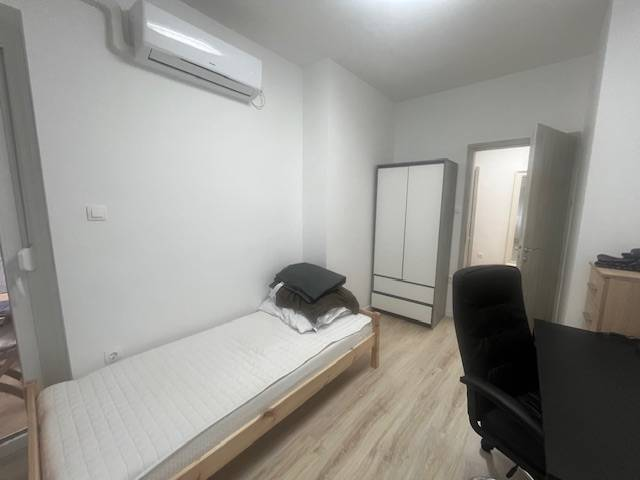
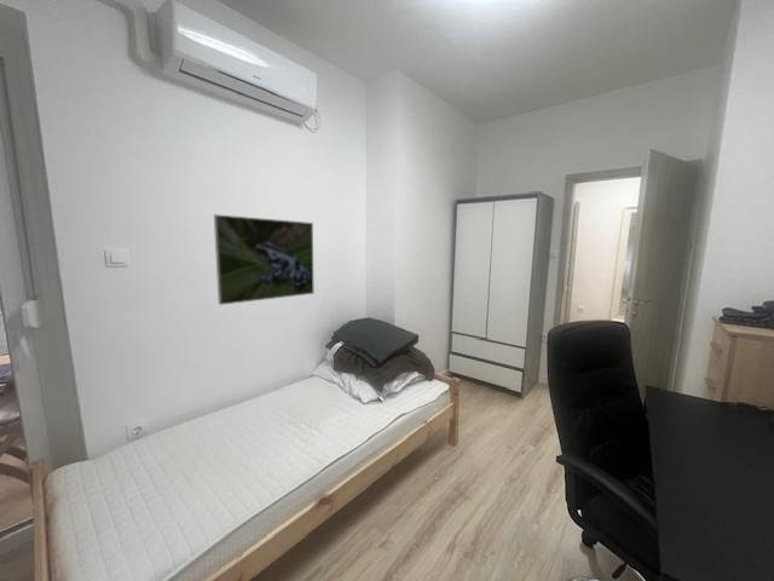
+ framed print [213,213,316,306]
